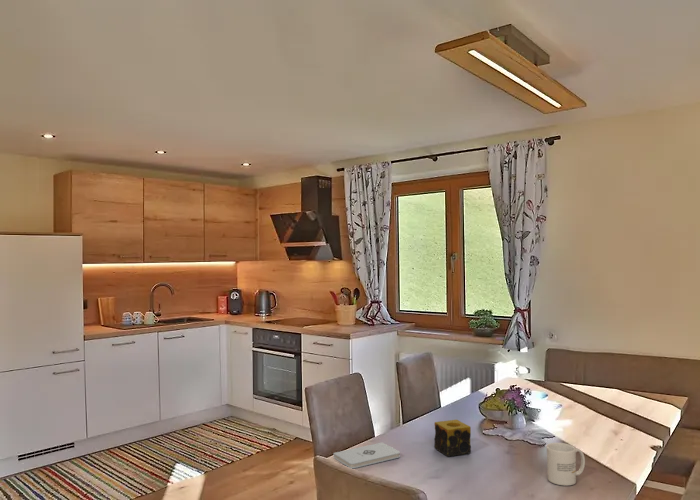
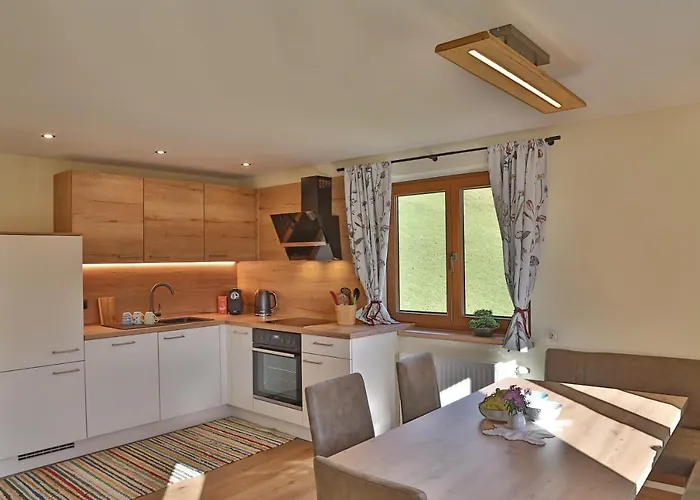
- mug [546,442,586,487]
- notepad [333,441,401,469]
- candle [433,419,472,458]
